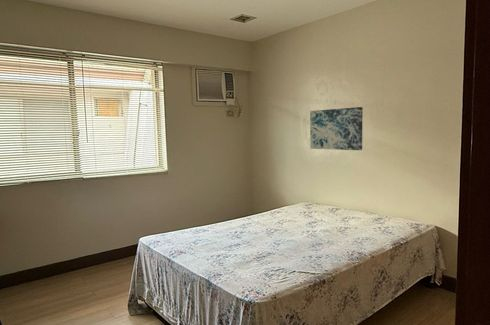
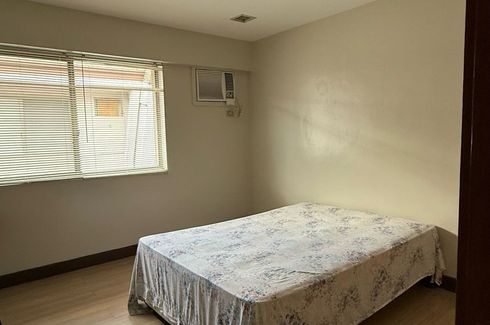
- wall art [309,106,364,151]
